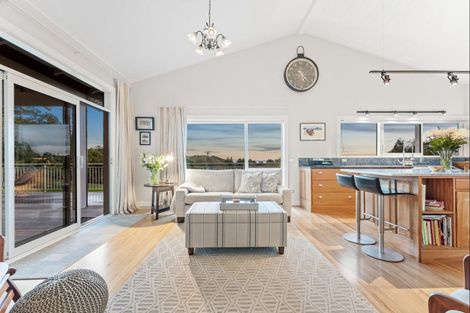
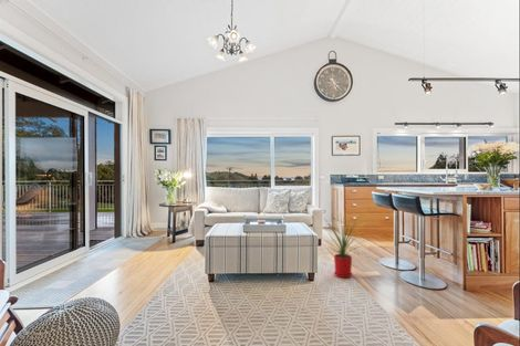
+ house plant [323,211,368,279]
